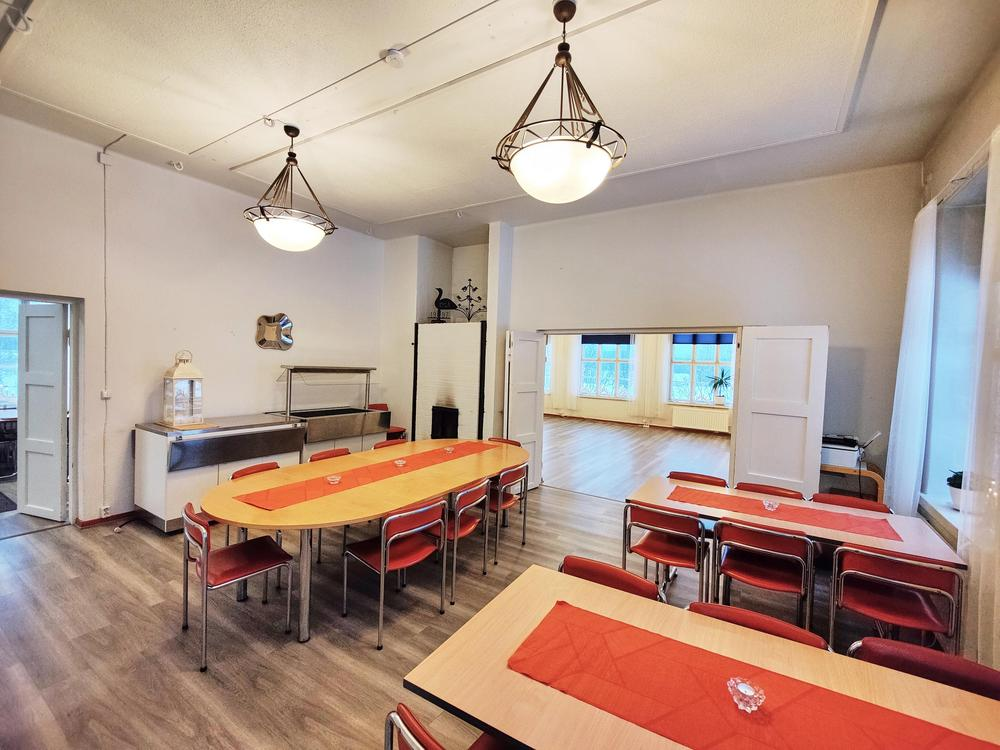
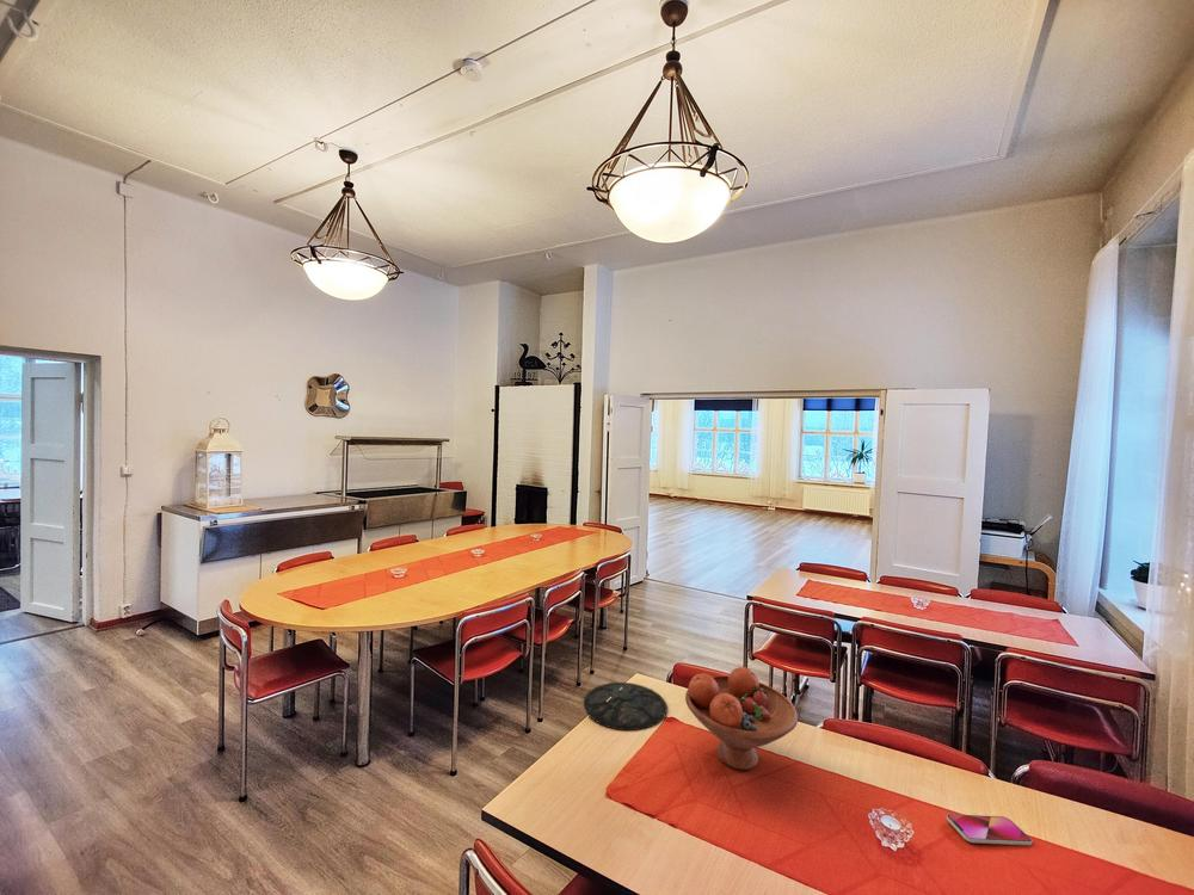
+ smartphone [946,813,1033,846]
+ fruit bowl [684,666,799,771]
+ plate [583,681,669,732]
